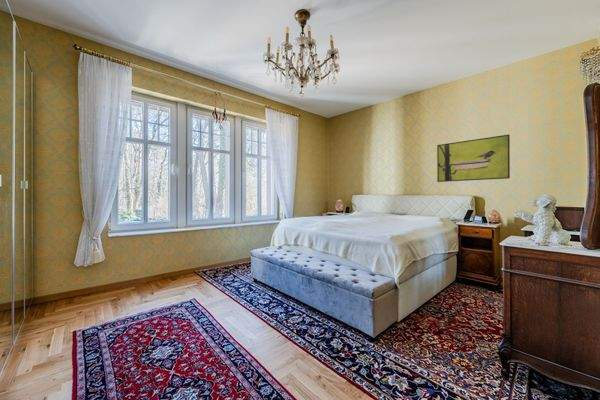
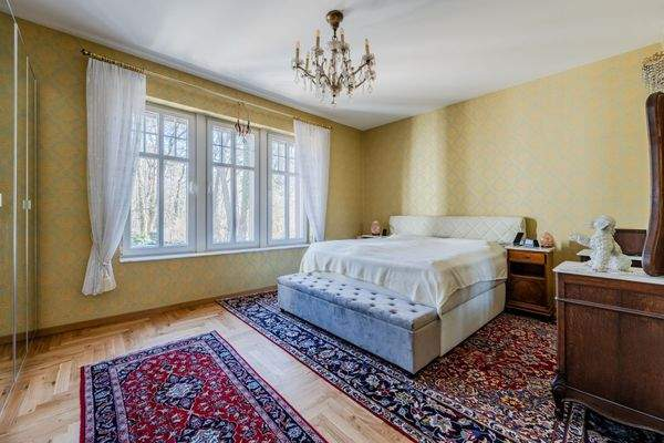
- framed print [436,134,511,183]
